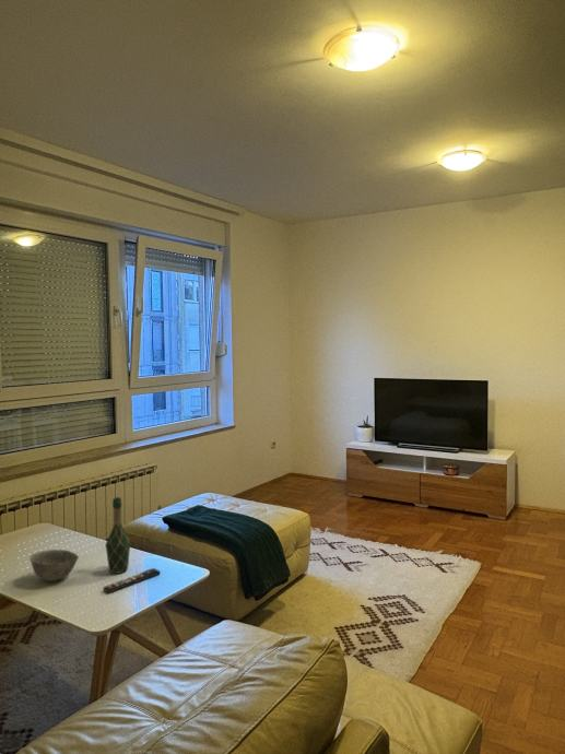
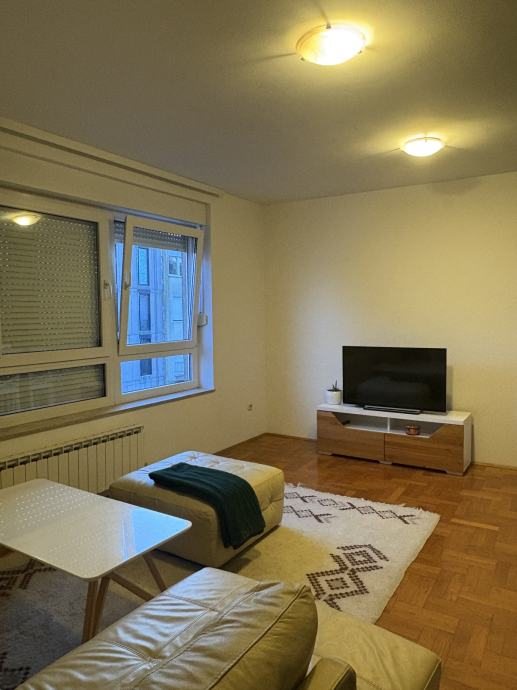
- bowl [28,549,80,582]
- wine bottle [105,496,131,575]
- remote control [102,567,162,594]
